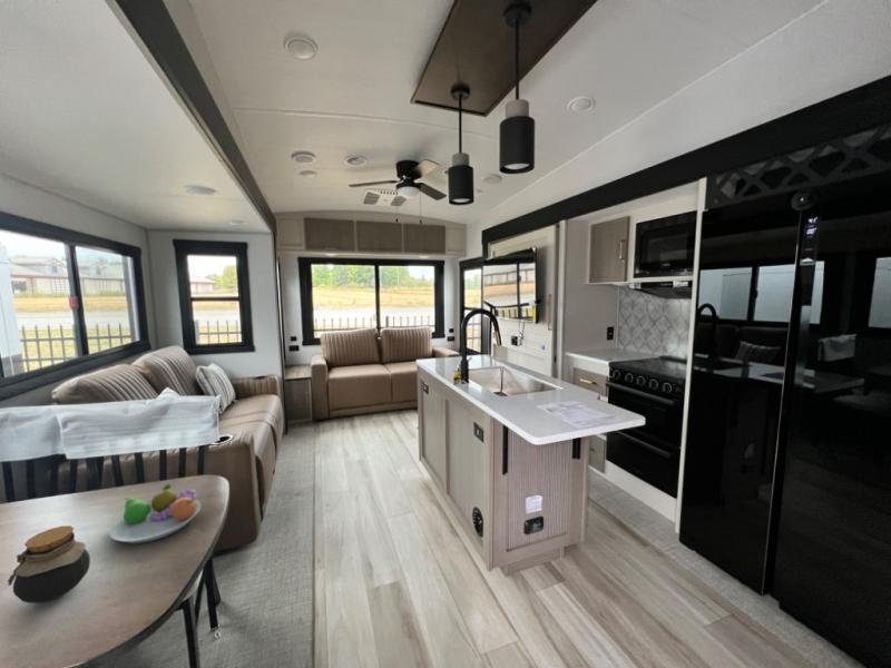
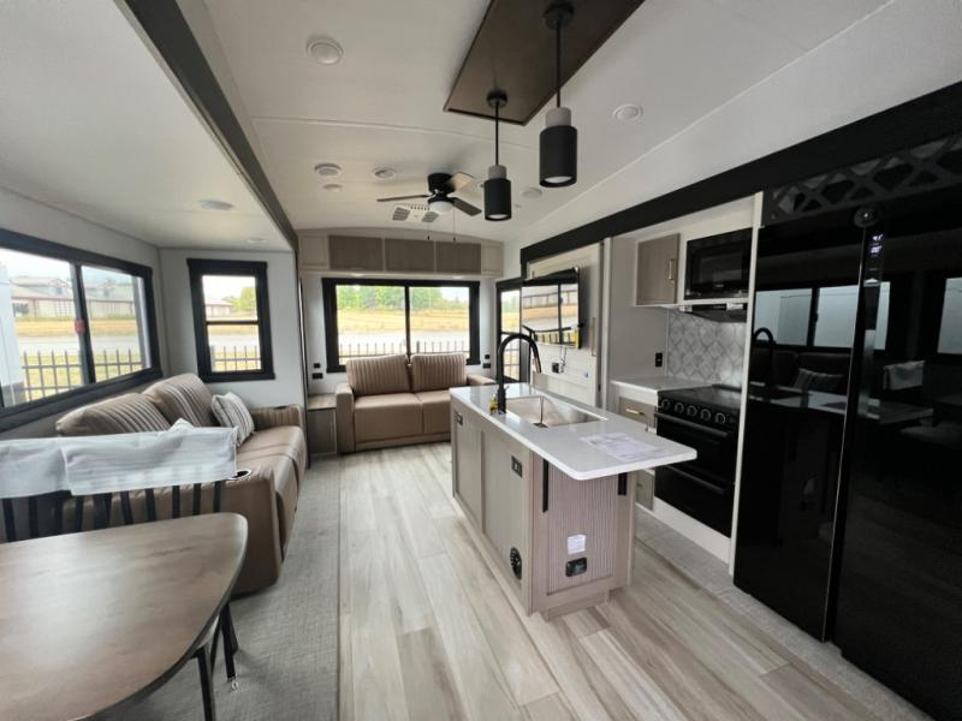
- jar [7,524,91,605]
- fruit bowl [108,483,202,544]
